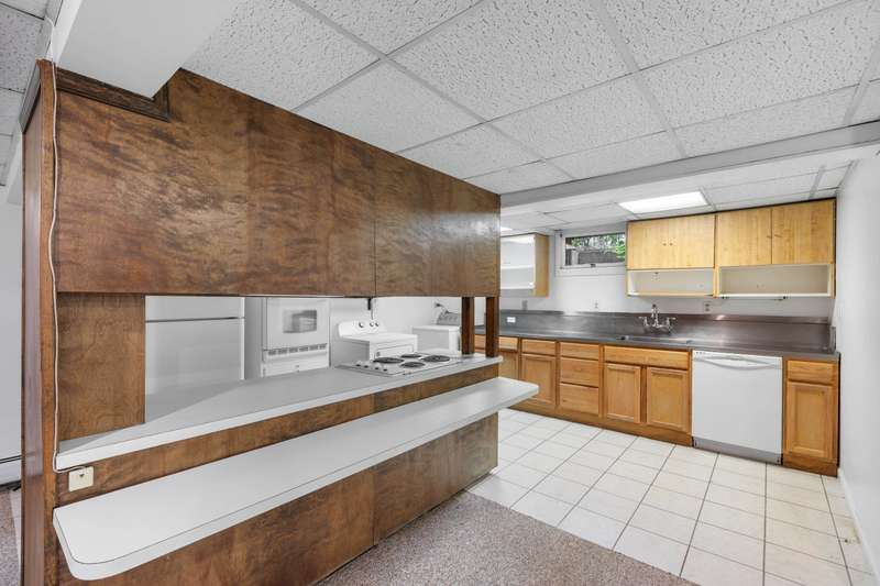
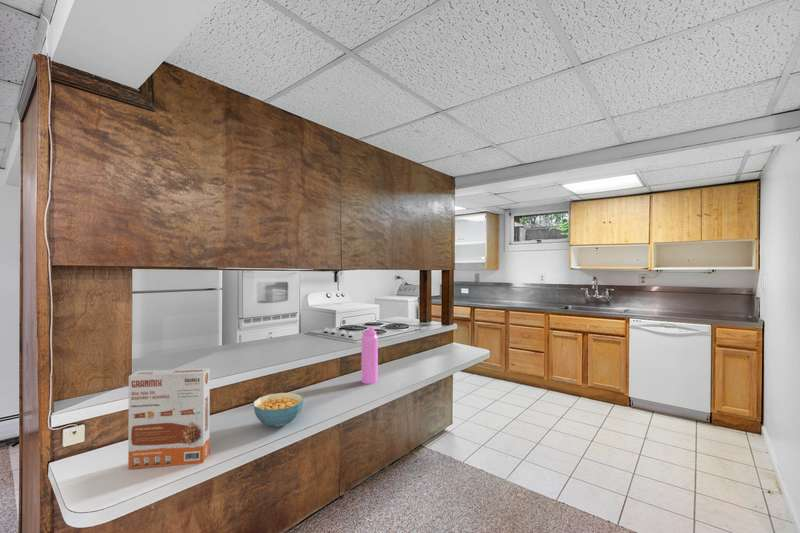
+ cereal bowl [253,392,304,428]
+ water bottle [360,325,379,385]
+ cereal box [127,367,211,470]
